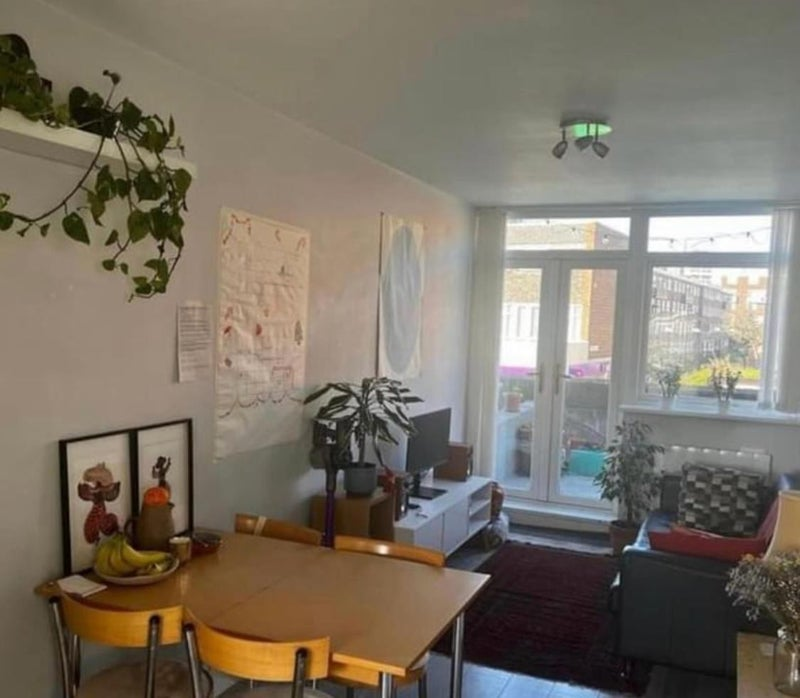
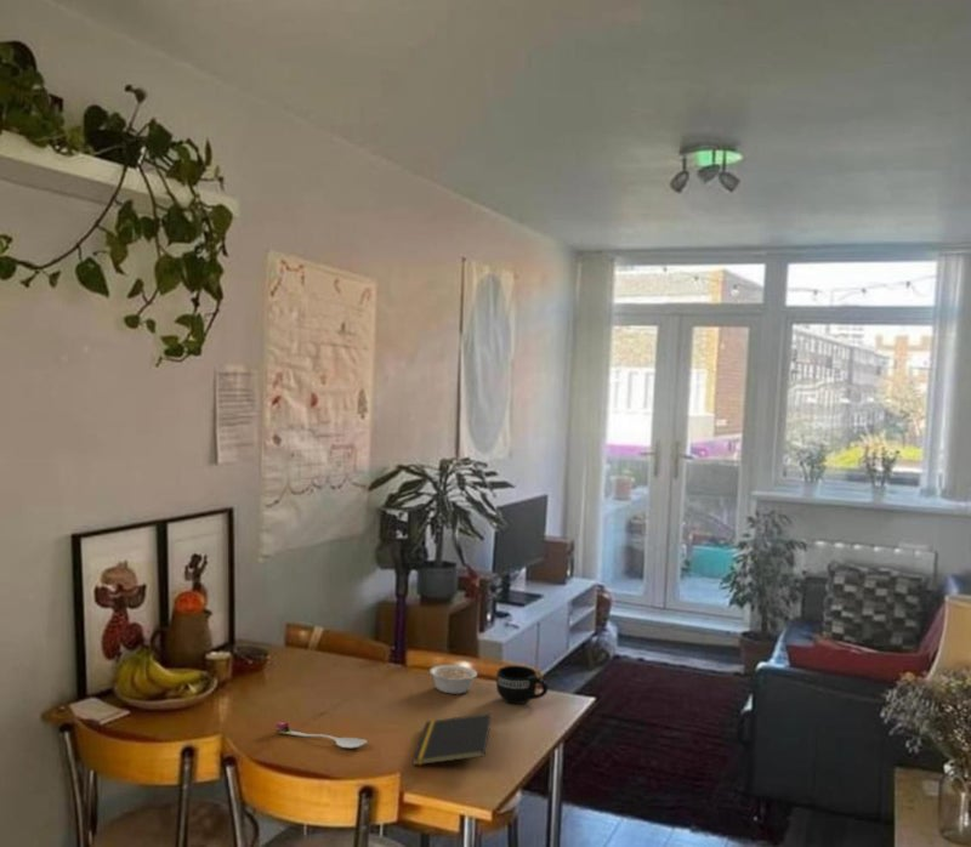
+ spoon [273,720,368,750]
+ mug [495,665,549,705]
+ notepad [411,712,493,767]
+ legume [428,664,478,695]
